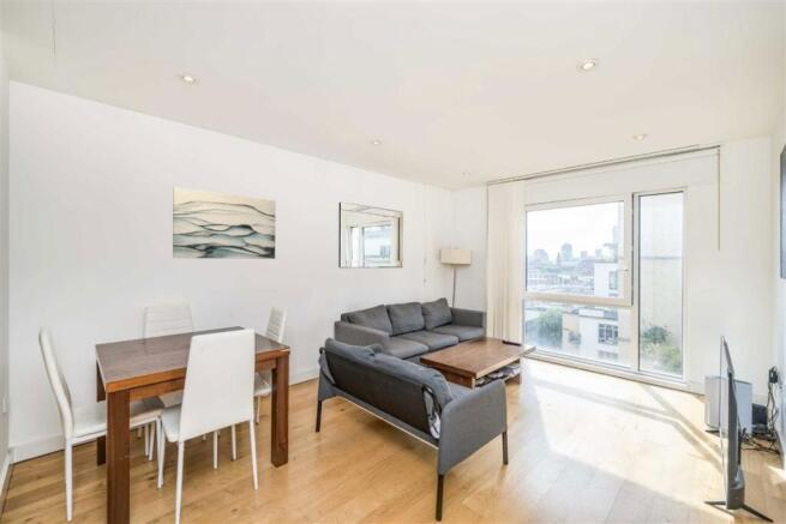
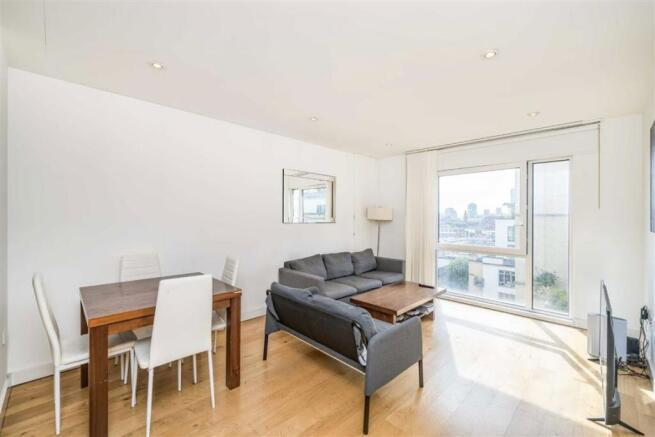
- wall art [172,186,277,260]
